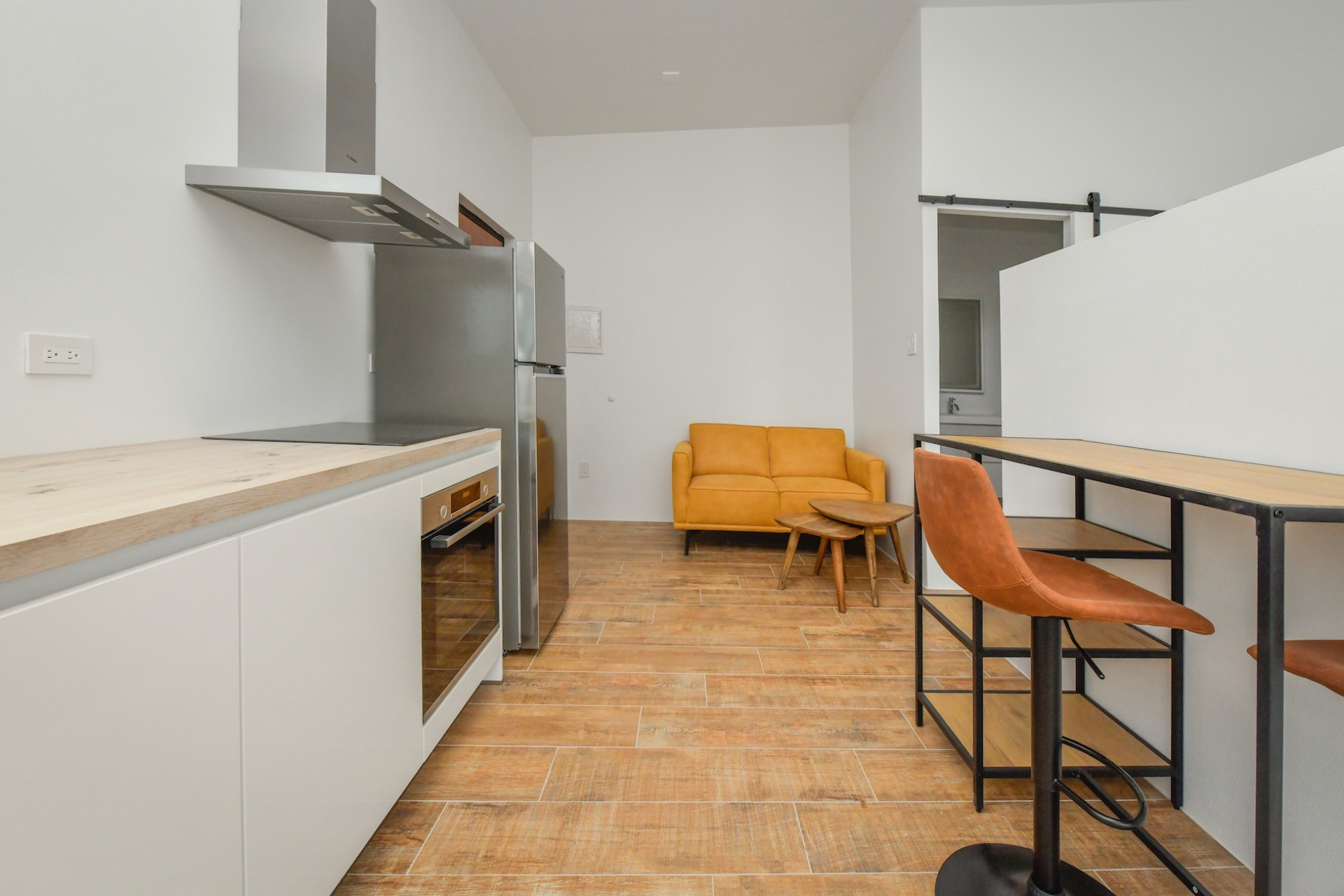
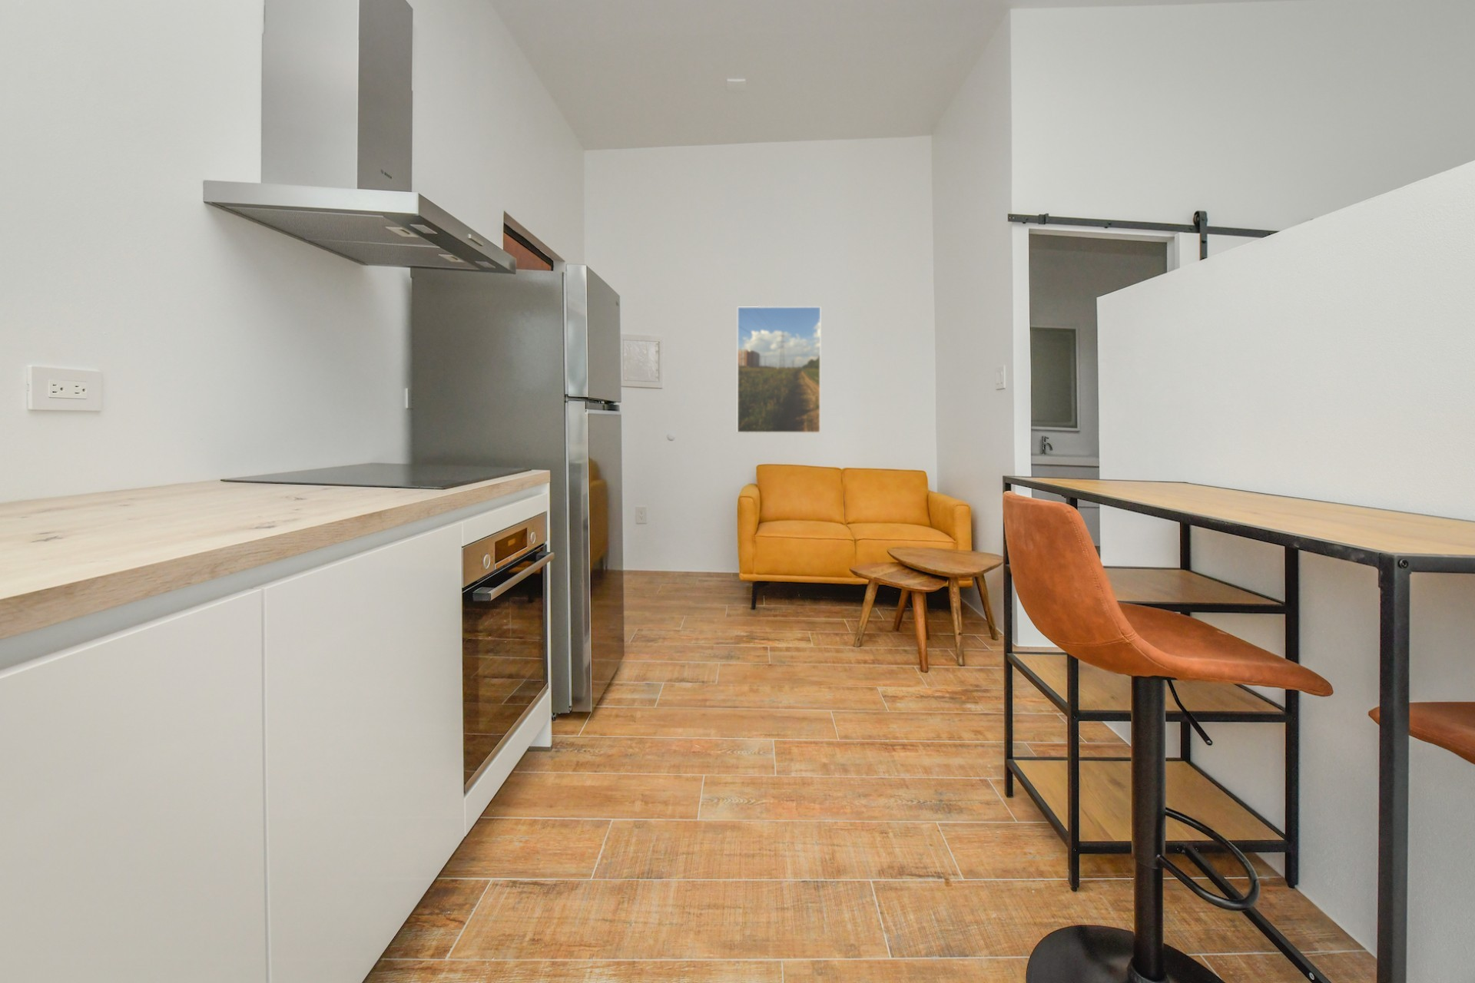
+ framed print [736,306,821,433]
